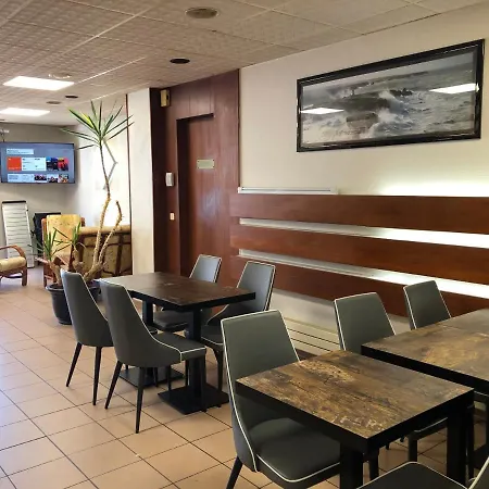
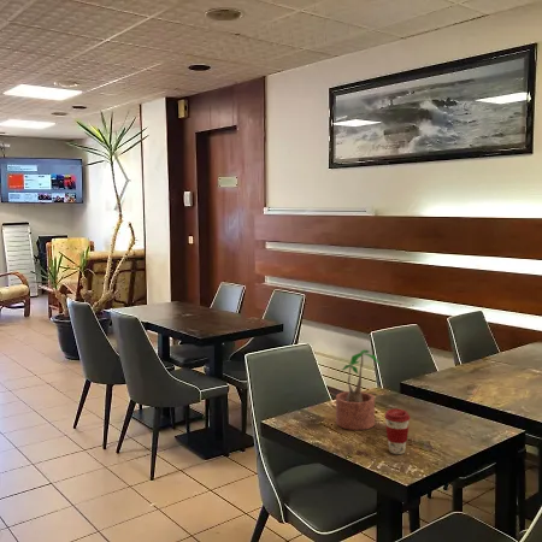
+ coffee cup [383,407,412,455]
+ potted plant [335,348,385,431]
